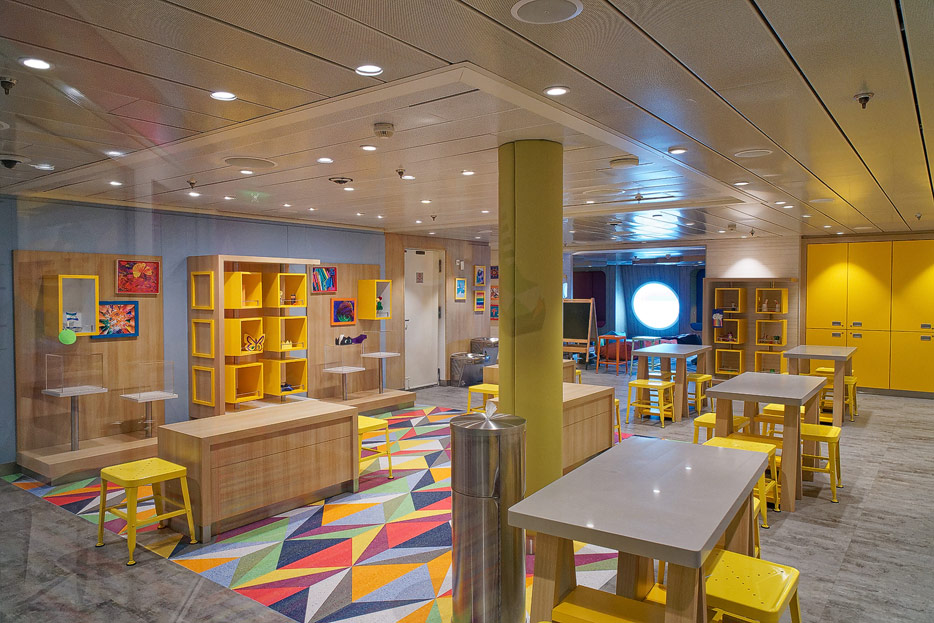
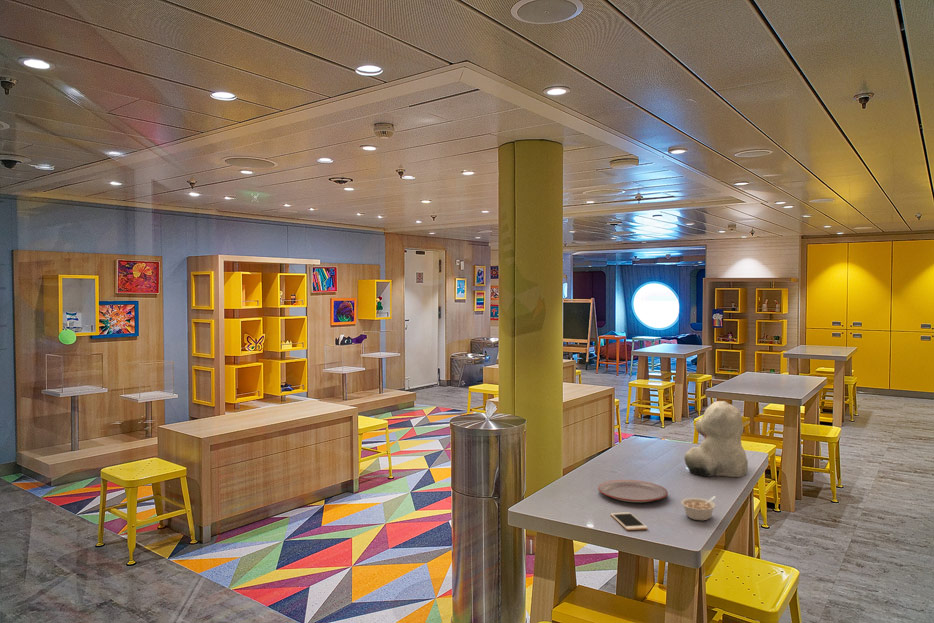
+ teddy bear [683,400,749,478]
+ cell phone [610,511,649,531]
+ plate [597,479,669,503]
+ legume [680,496,717,521]
